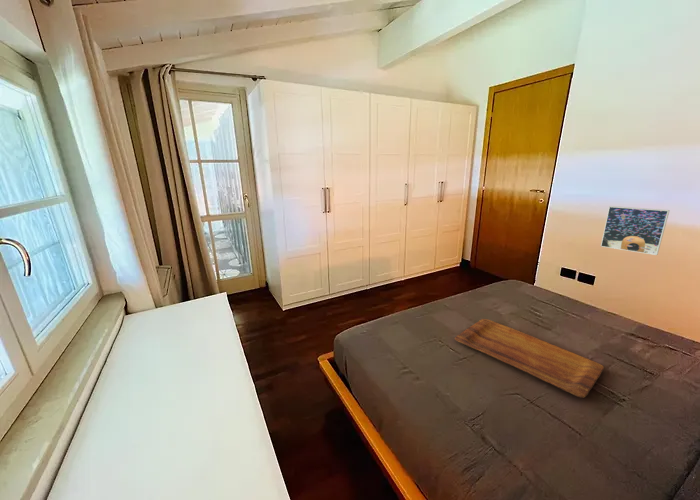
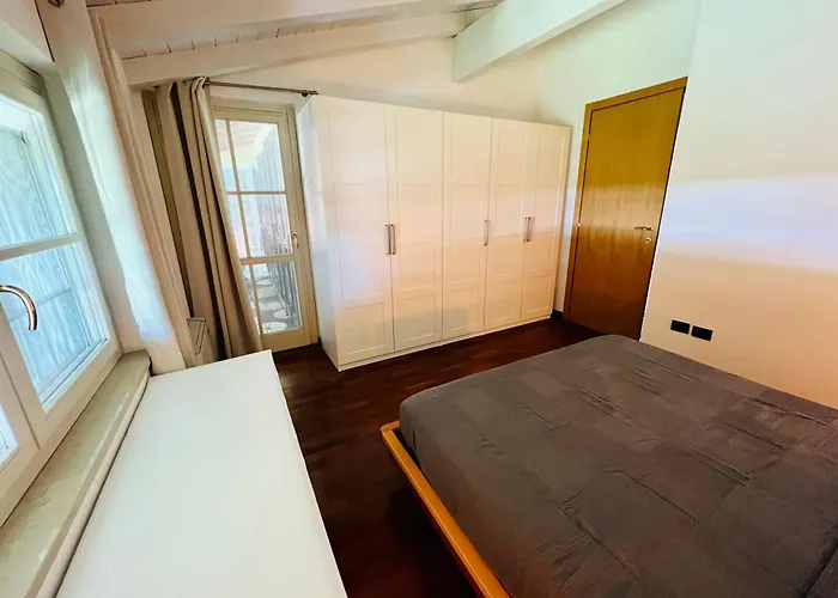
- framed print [600,205,671,256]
- tray [454,318,605,399]
